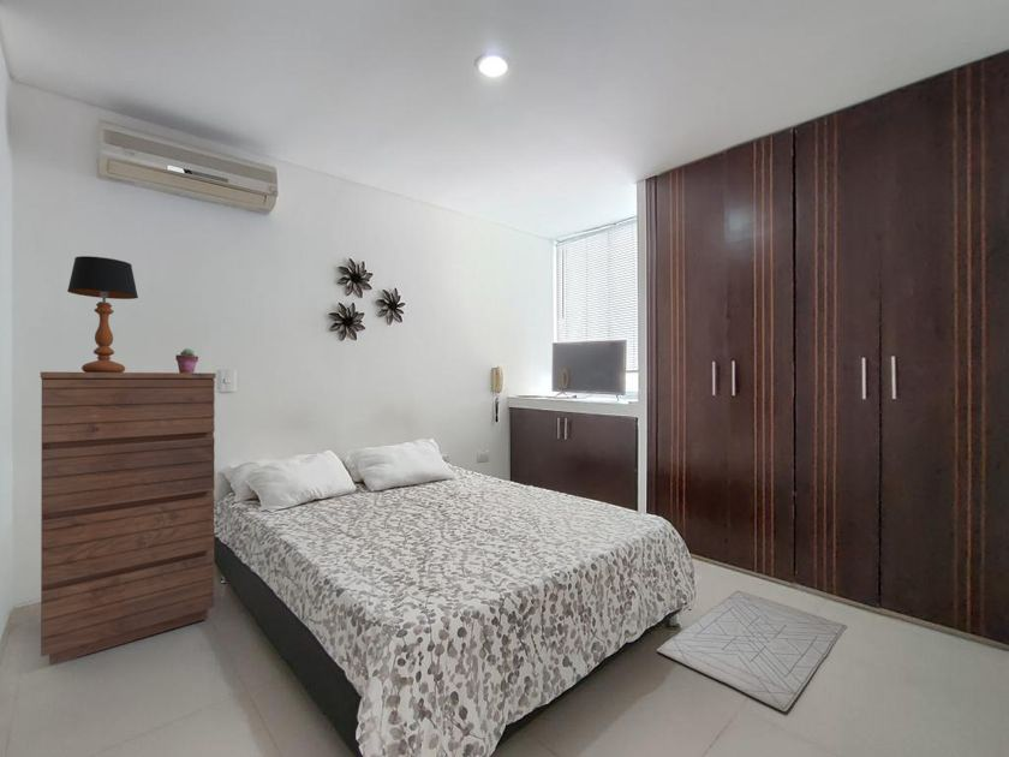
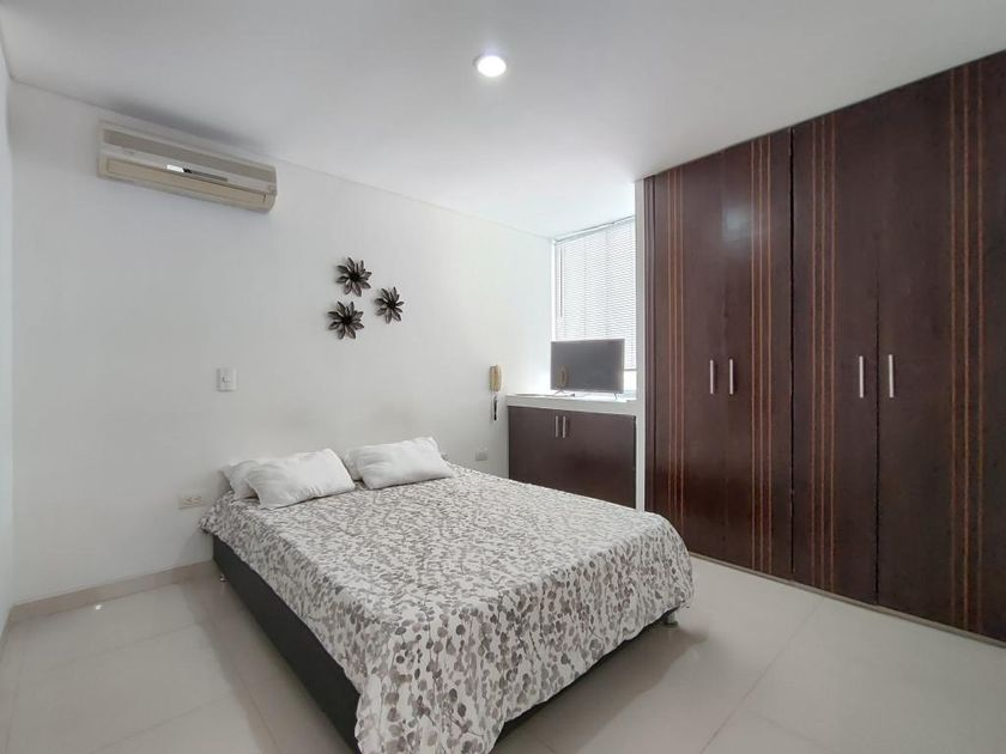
- rug [656,590,848,713]
- table lamp [66,255,139,372]
- dresser [40,371,217,667]
- potted succulent [174,347,199,372]
